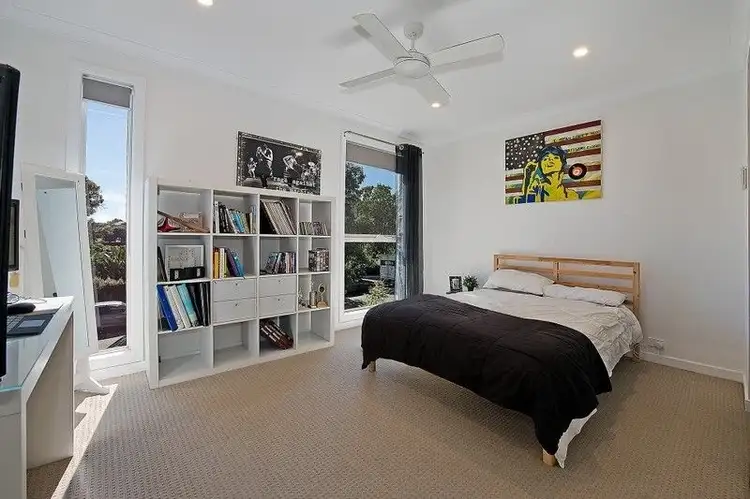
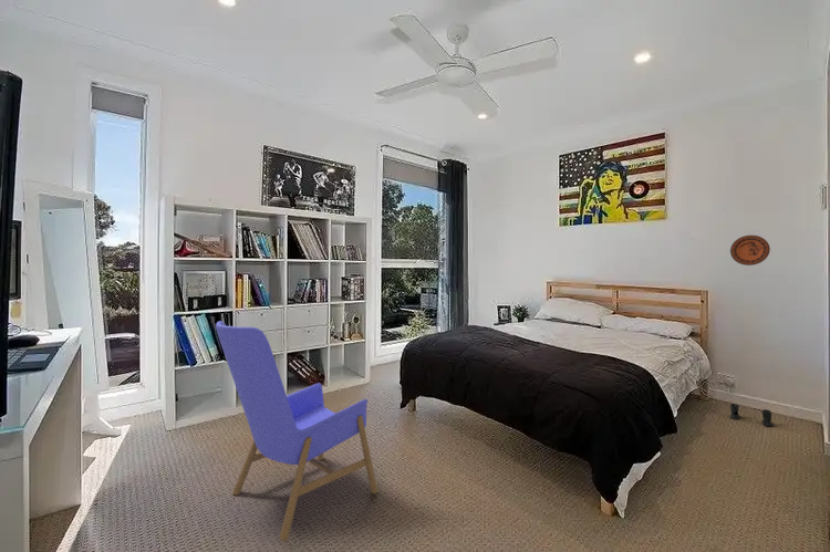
+ boots [729,403,775,427]
+ armchair [215,320,380,542]
+ decorative plate [729,235,771,267]
